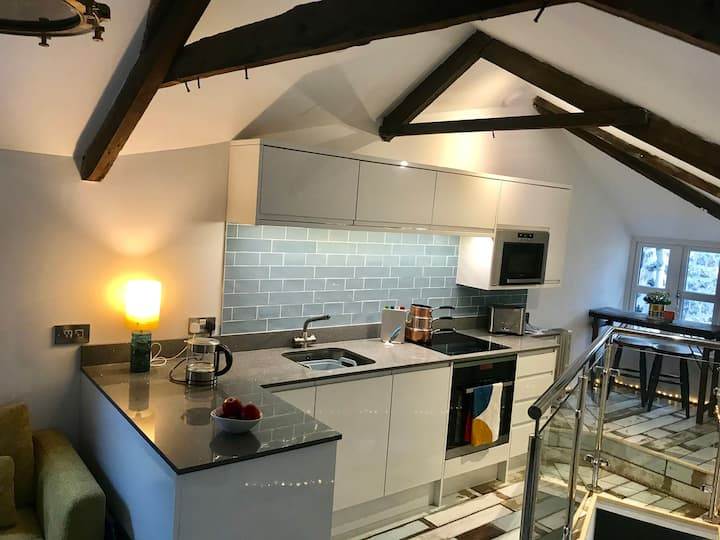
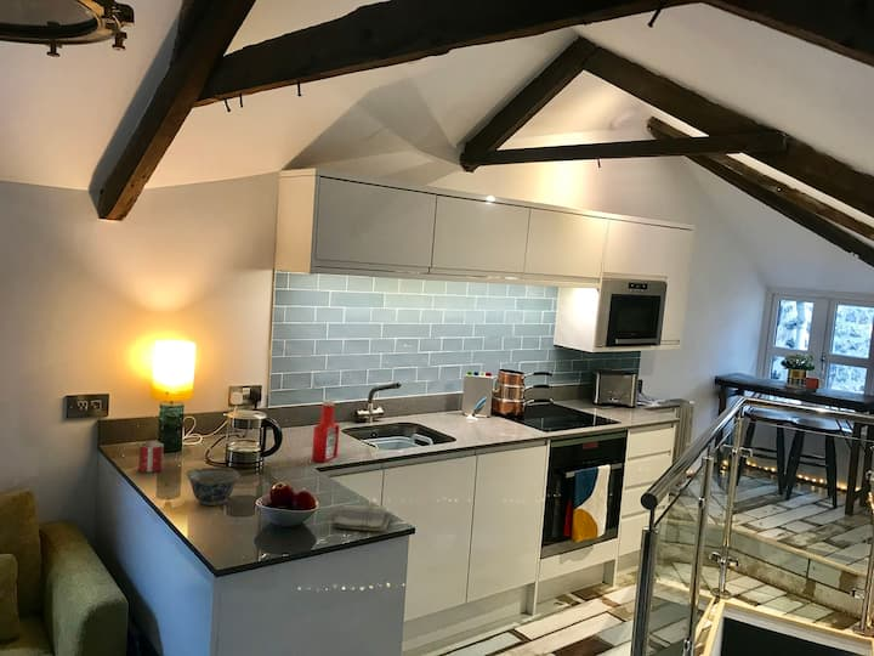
+ soap bottle [311,398,340,463]
+ dish towel [331,504,393,533]
+ mug [137,441,165,473]
+ bowl [186,466,242,507]
